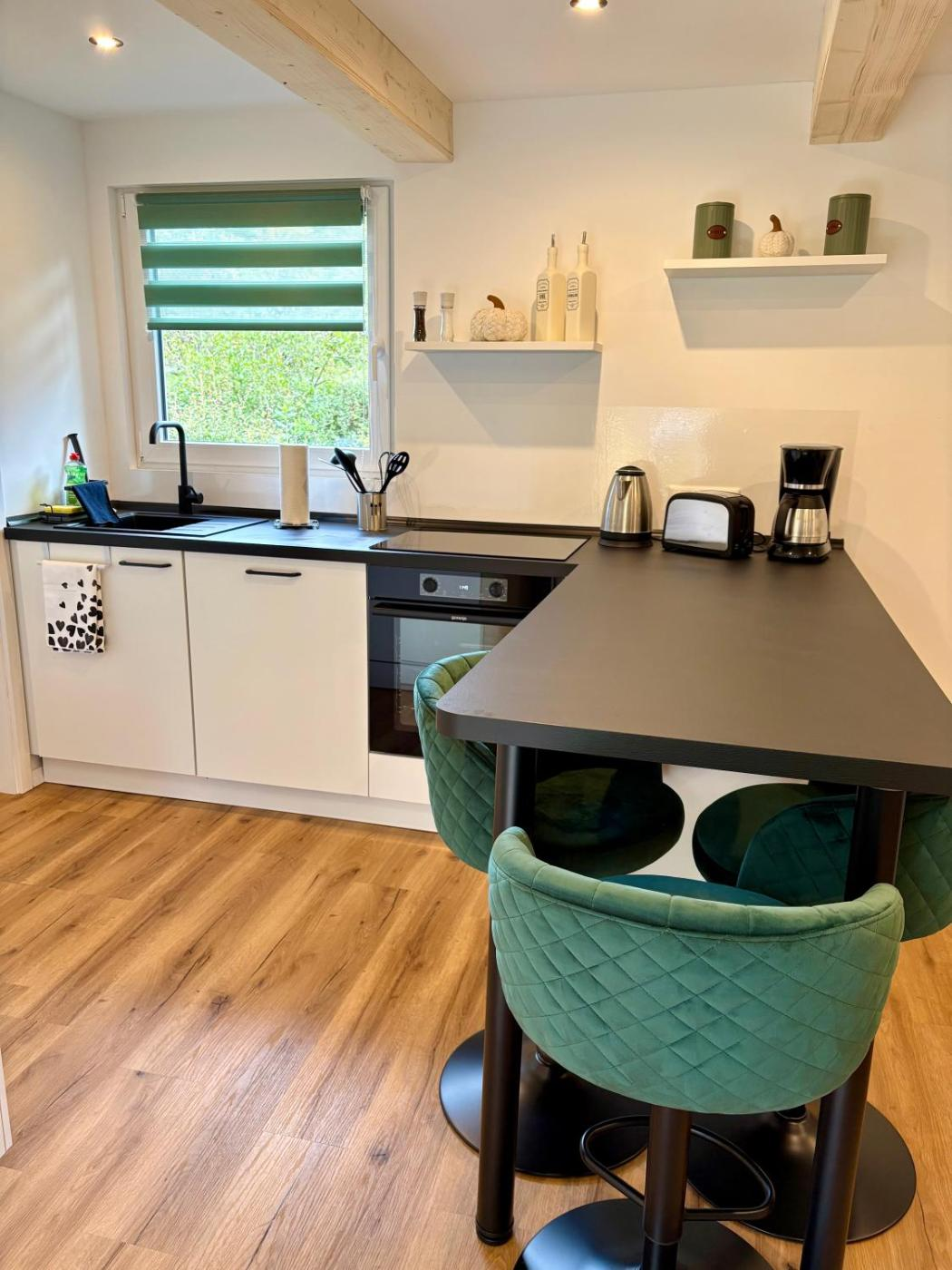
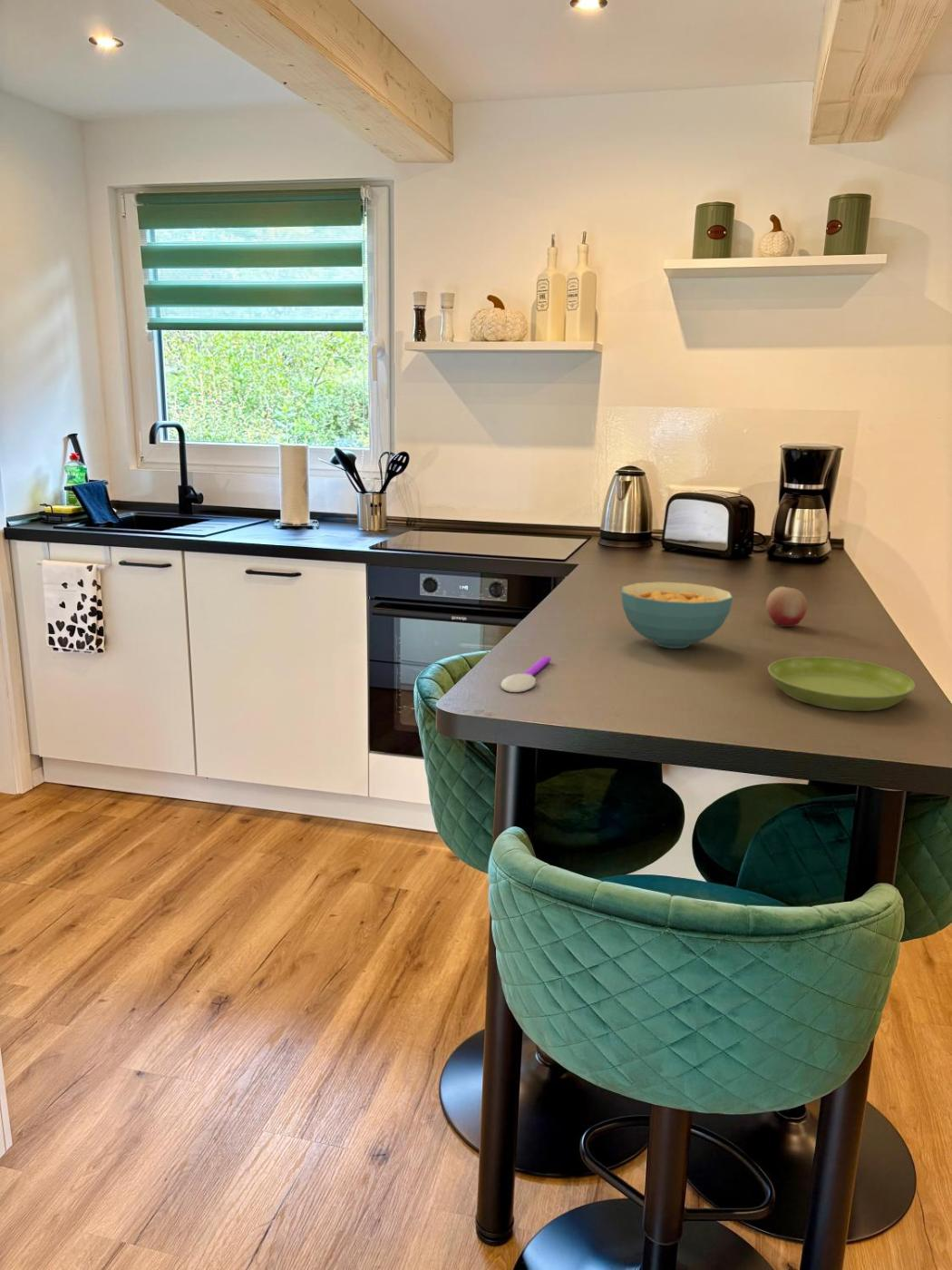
+ cereal bowl [621,581,733,650]
+ fruit [765,586,808,628]
+ saucer [767,656,916,712]
+ spoon [500,655,552,693]
